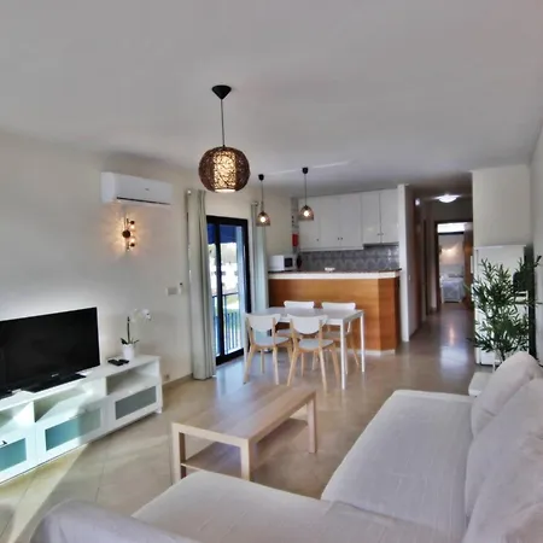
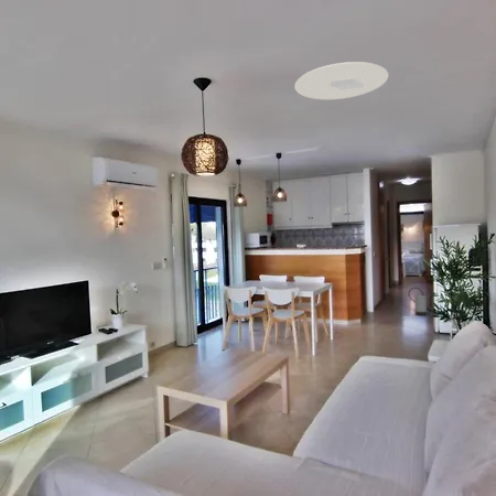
+ ceiling light [293,61,389,100]
+ watering can [407,287,434,316]
